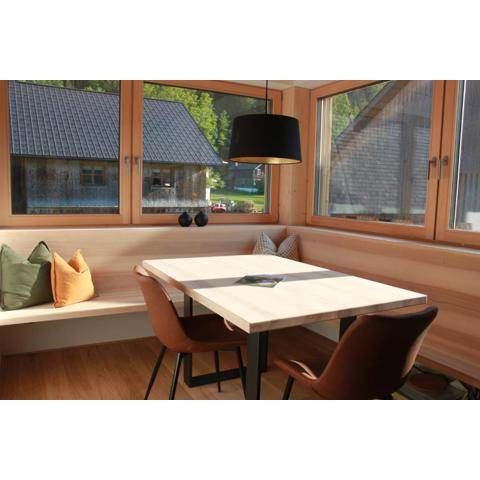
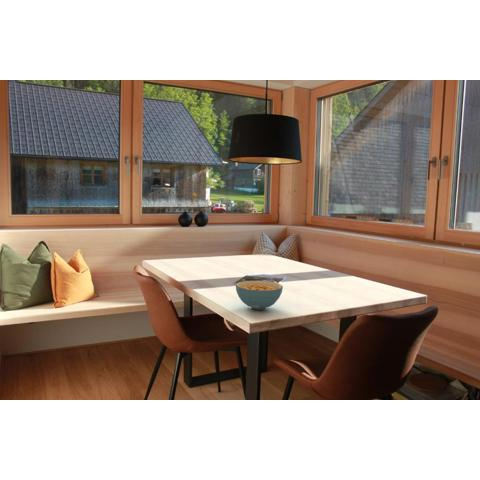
+ cereal bowl [235,280,284,311]
